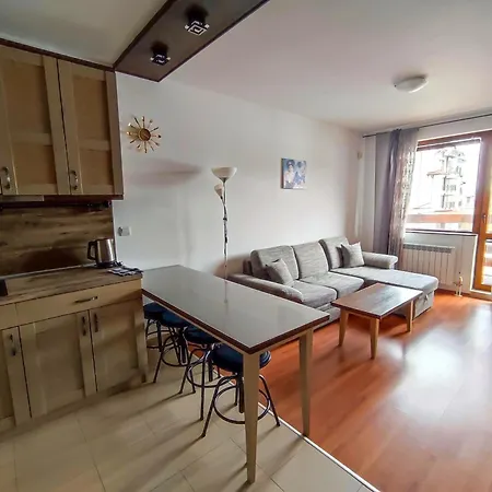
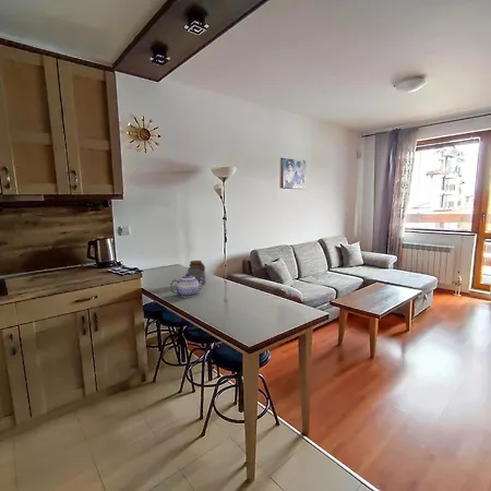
+ jar [187,260,206,286]
+ teapot [168,273,204,298]
